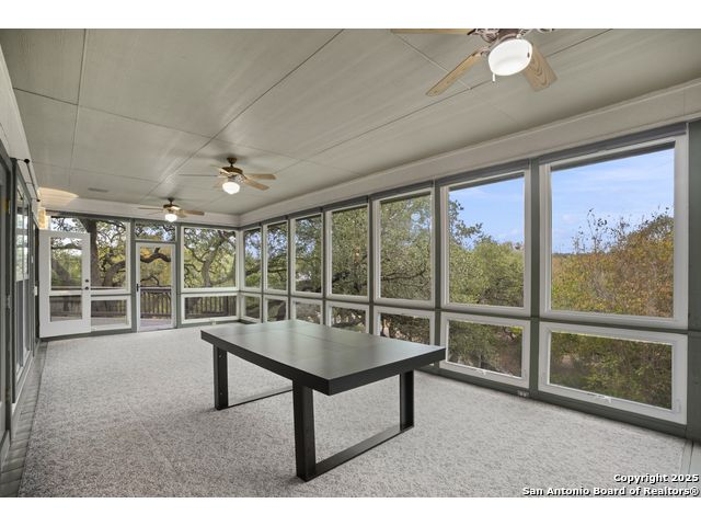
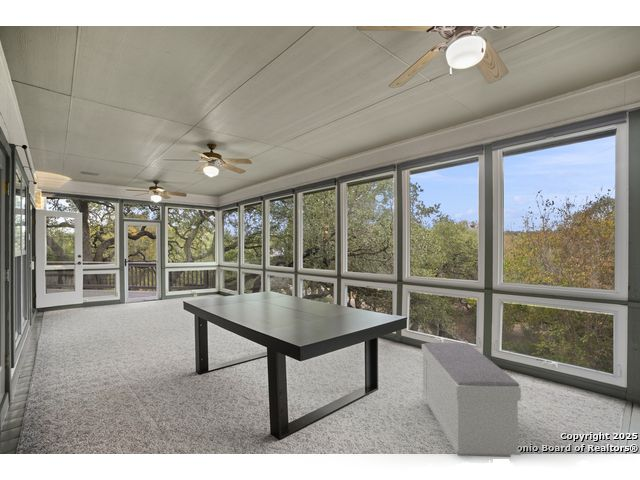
+ bench [421,342,522,458]
